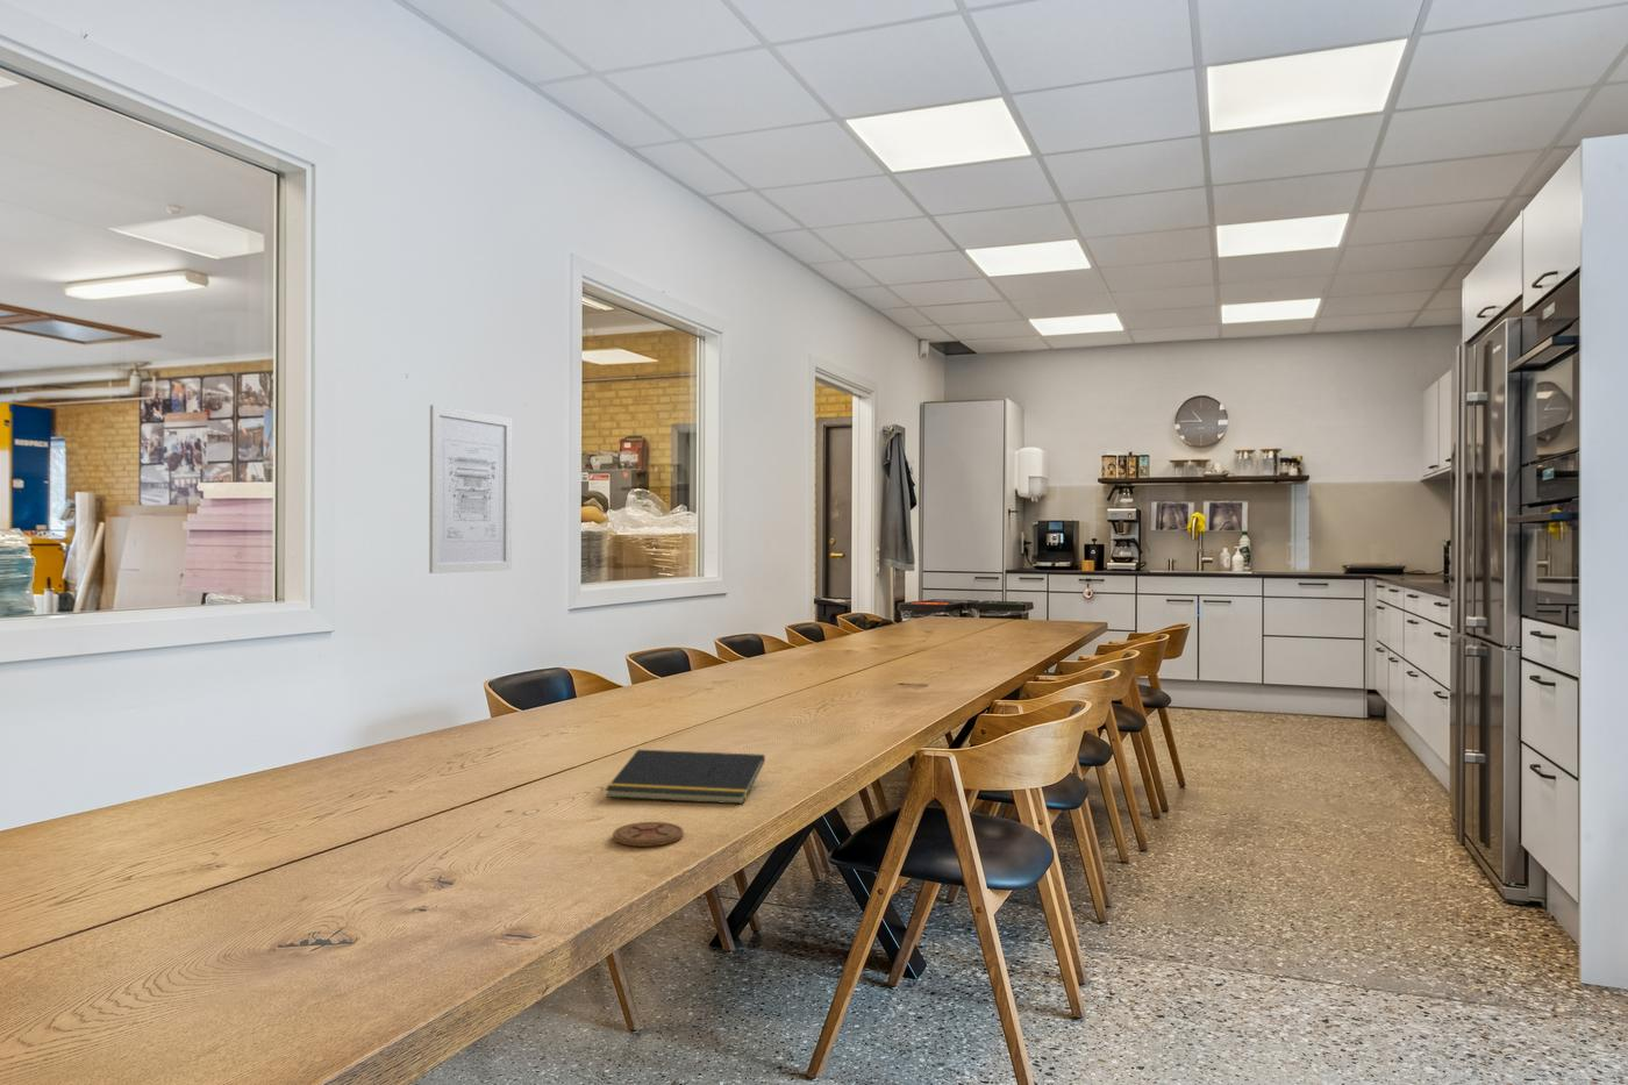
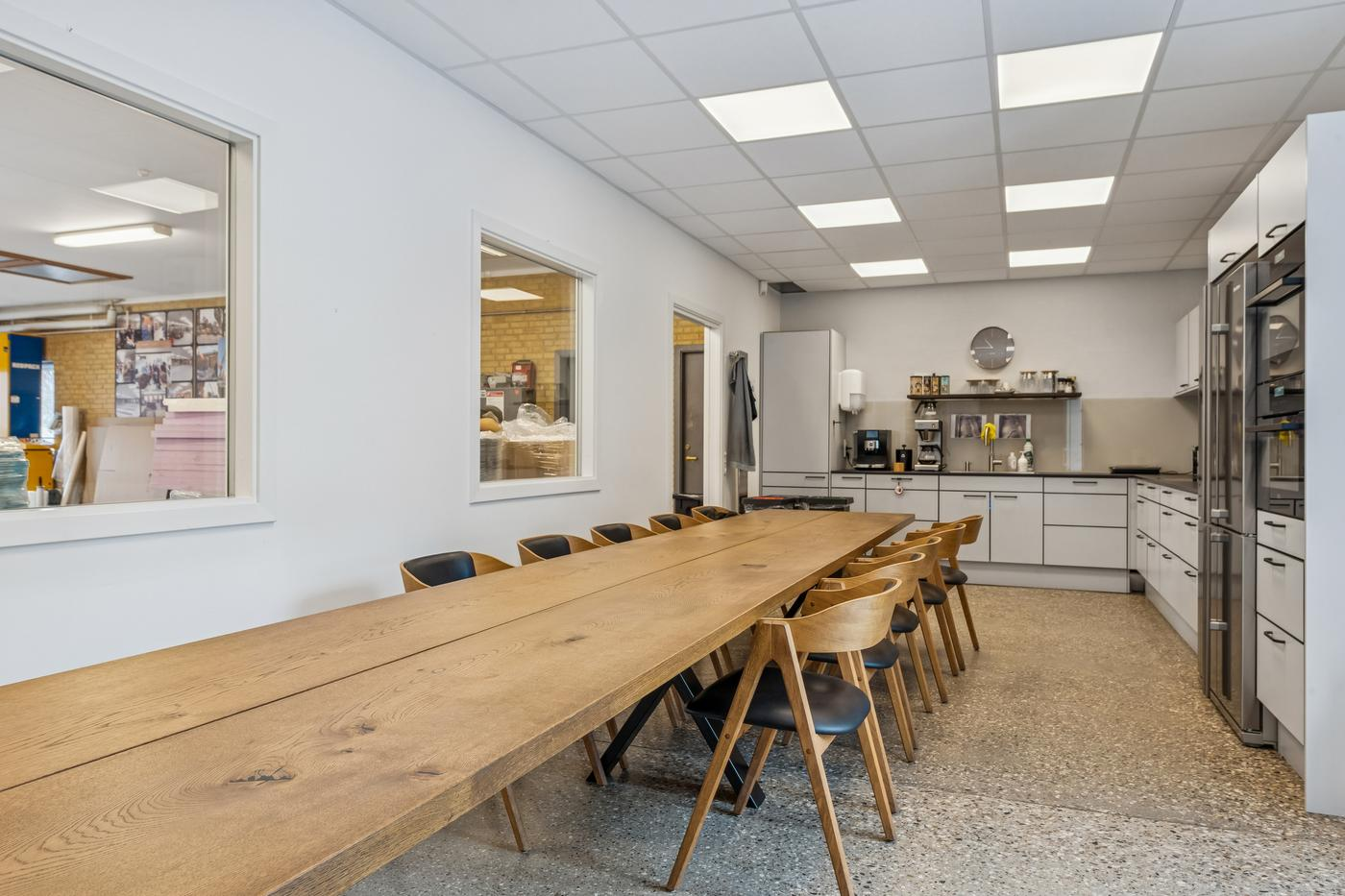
- wall art [428,403,513,574]
- notepad [605,748,766,805]
- coaster [611,821,685,848]
